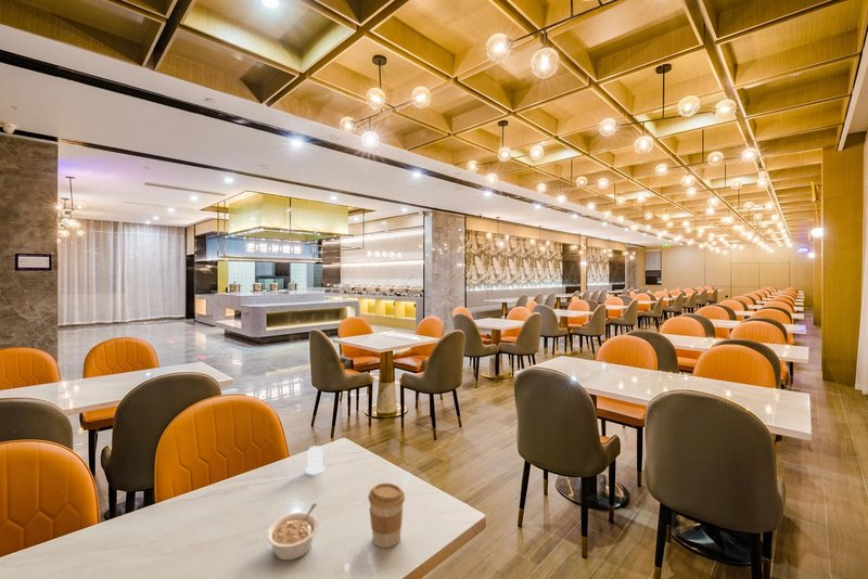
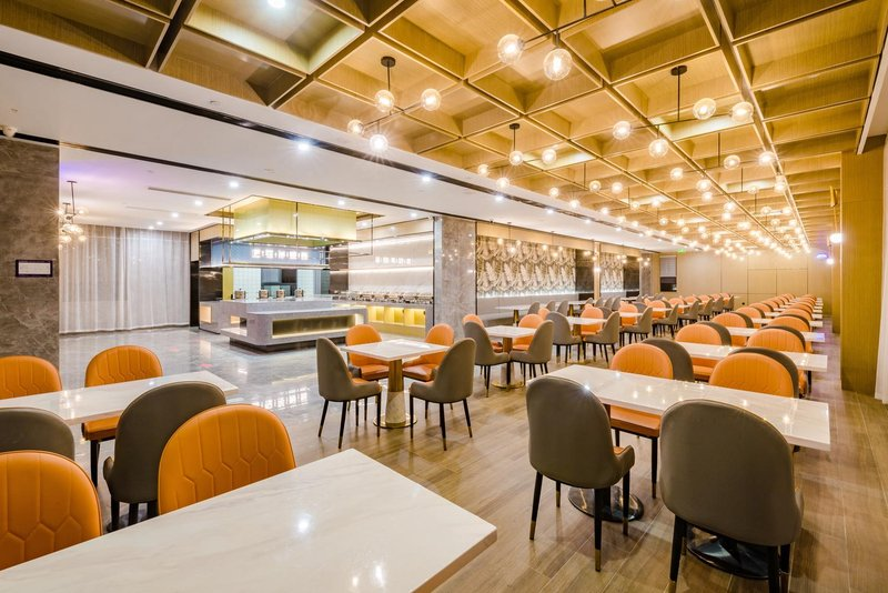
- salt shaker [305,445,326,475]
- coffee cup [367,483,406,549]
- legume [266,502,320,562]
